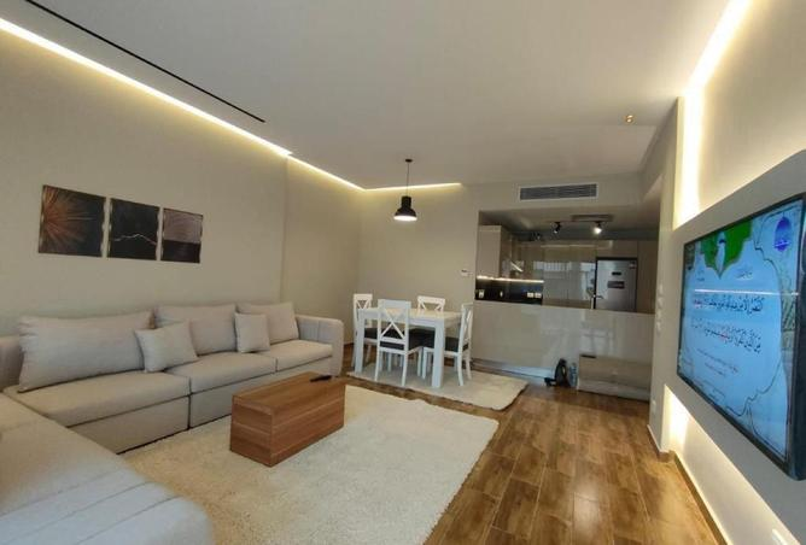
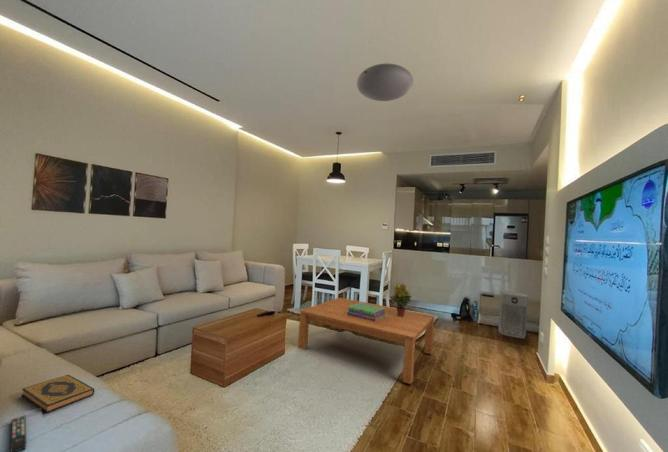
+ stack of books [347,303,386,322]
+ hardback book [20,374,95,414]
+ potted plant [391,282,413,317]
+ coffee table [297,296,436,385]
+ remote control [9,415,27,452]
+ air purifier [497,290,528,339]
+ ceiling light [356,63,414,102]
